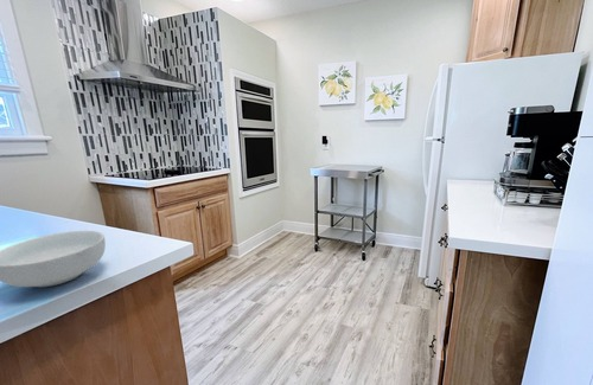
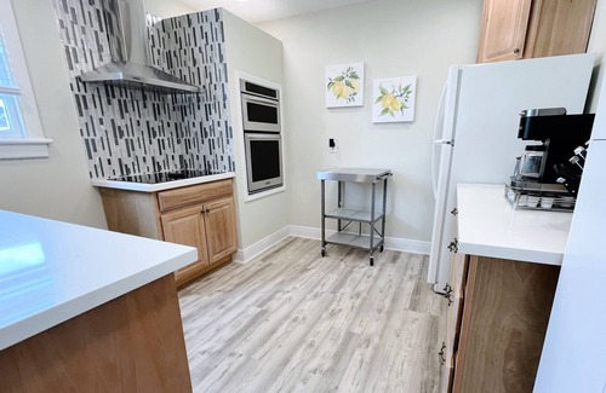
- cereal bowl [0,230,107,288]
